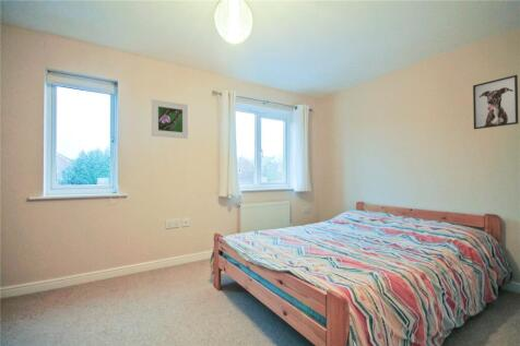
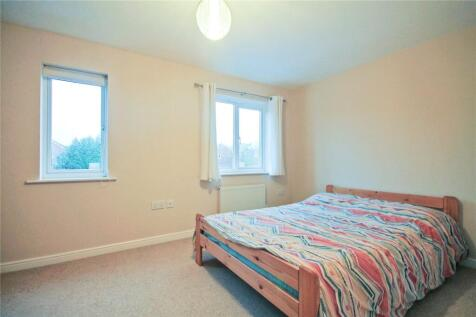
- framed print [151,98,189,140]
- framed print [472,74,520,130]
